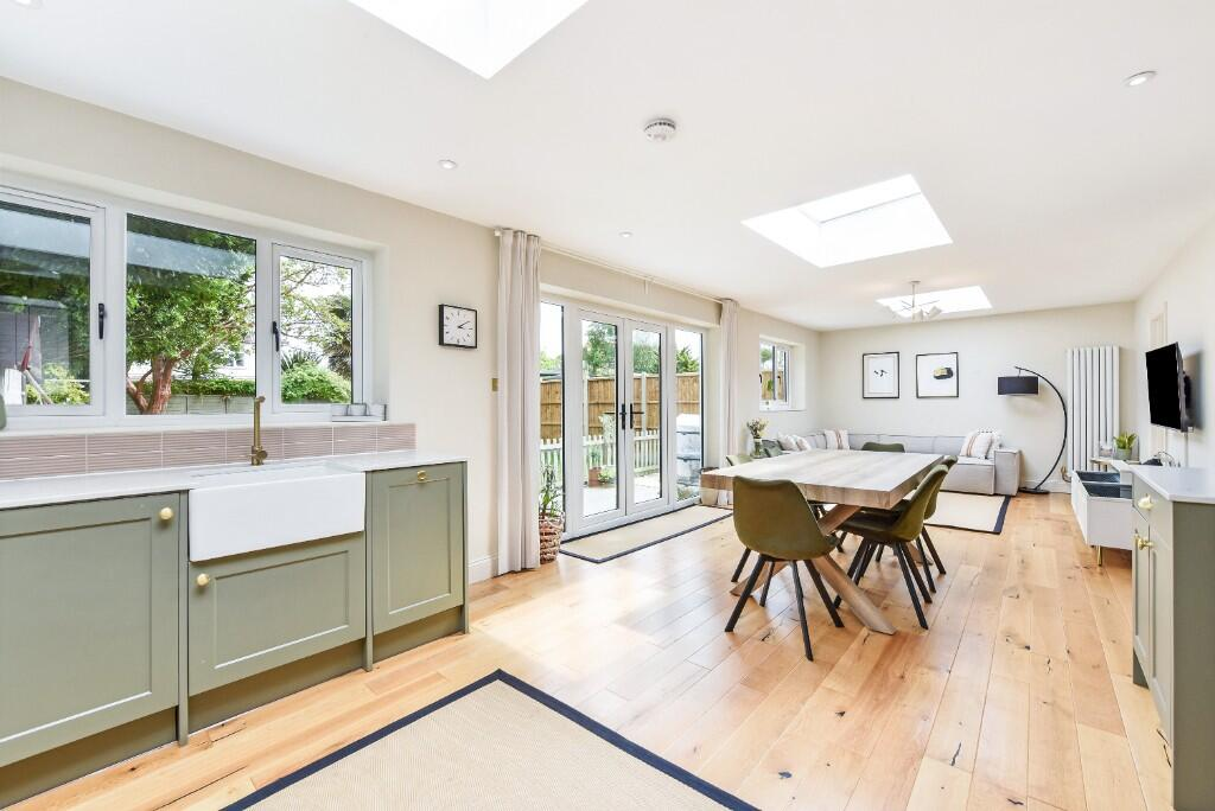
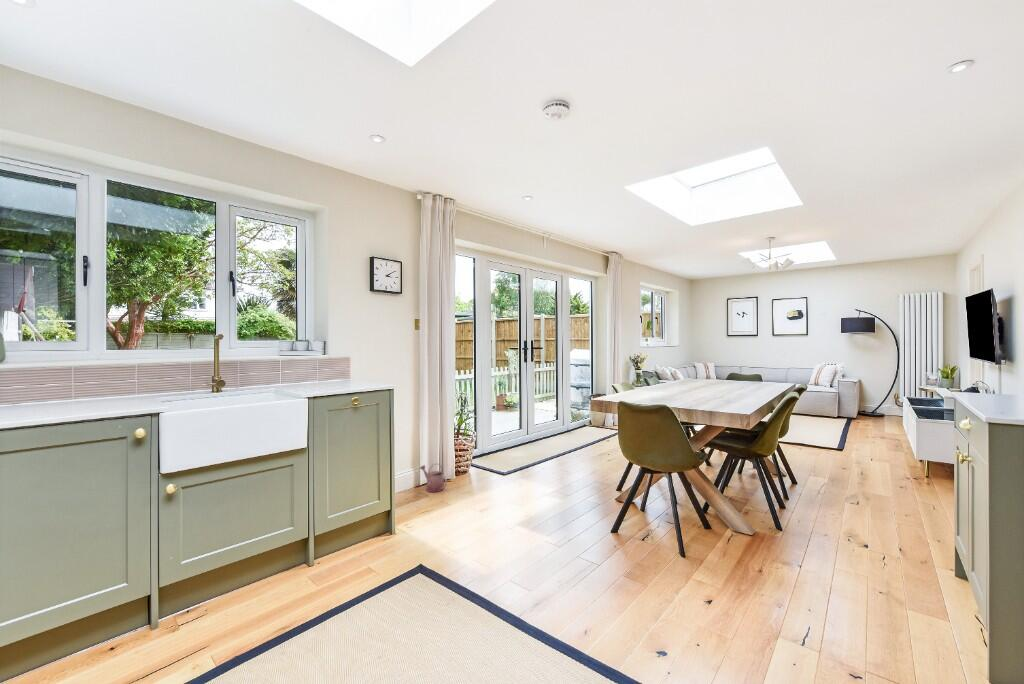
+ watering can [418,462,448,493]
